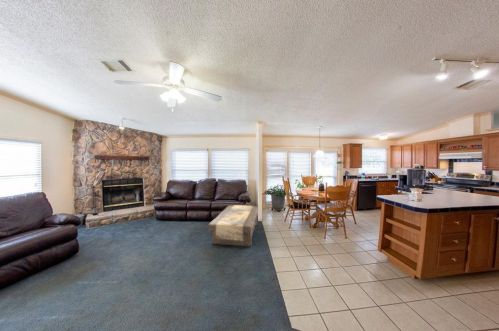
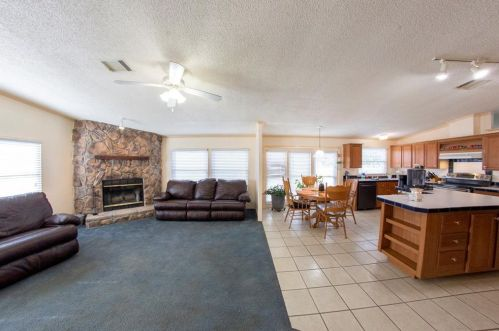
- coffee table [208,204,259,247]
